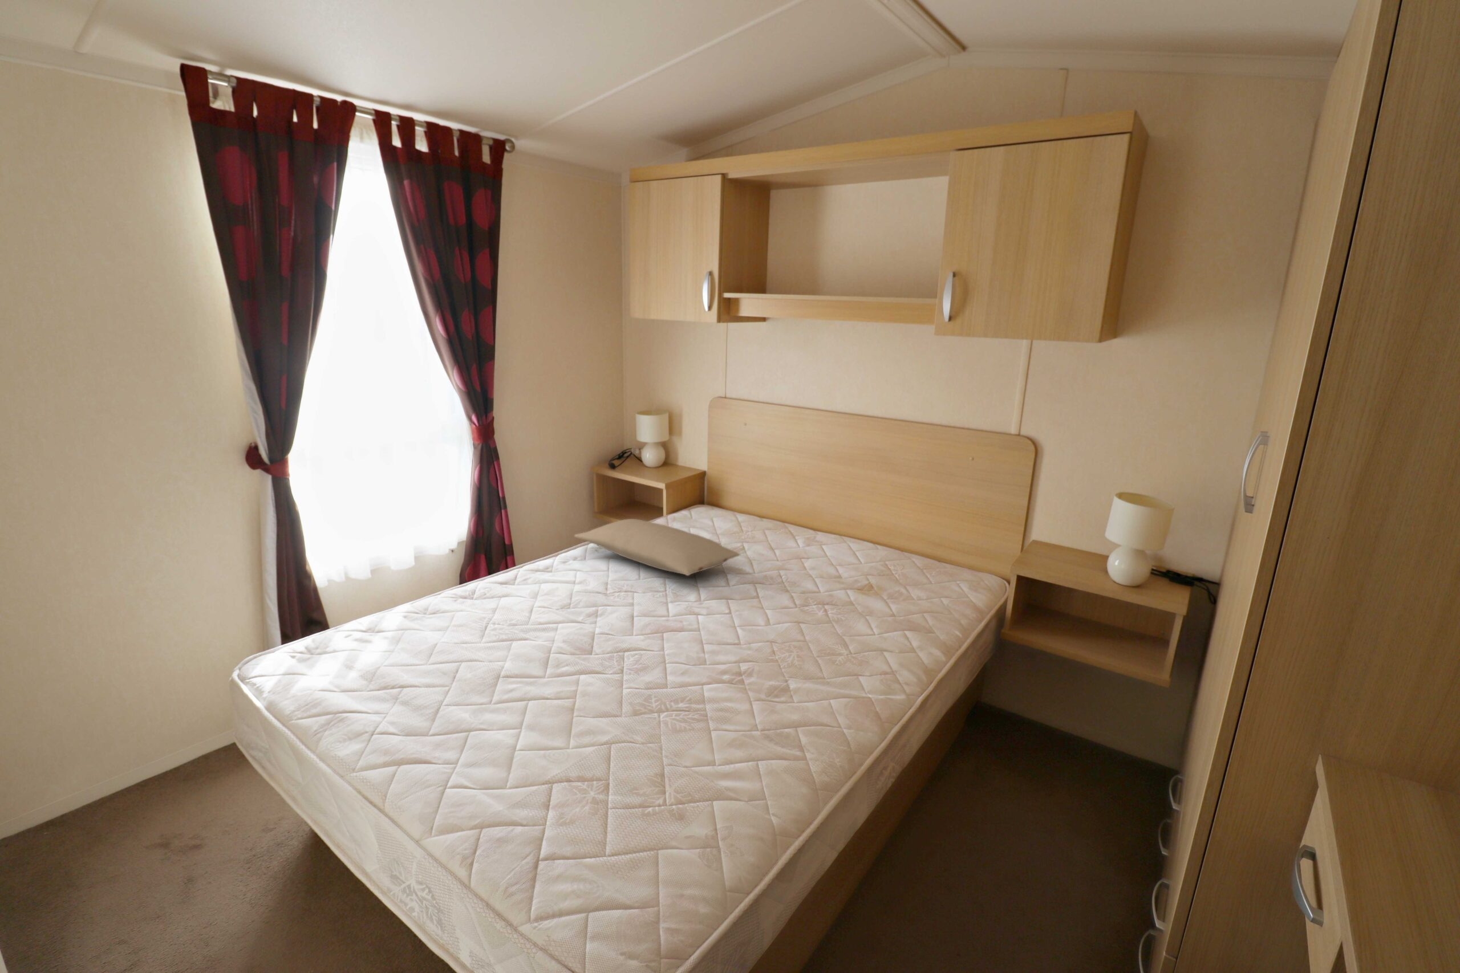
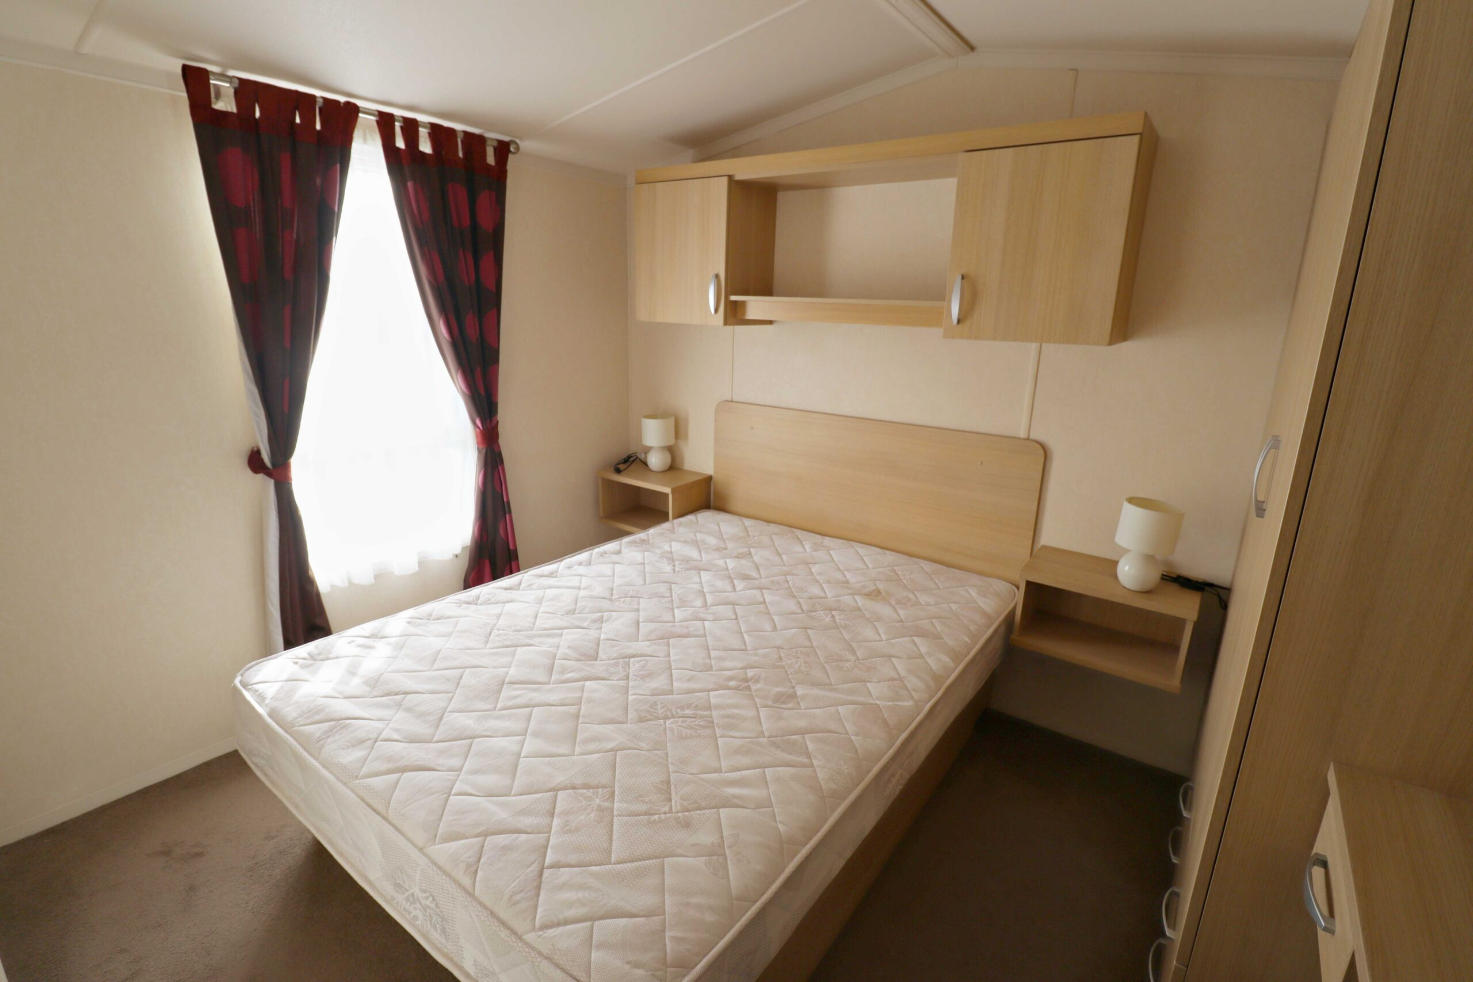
- pillow [574,518,741,577]
